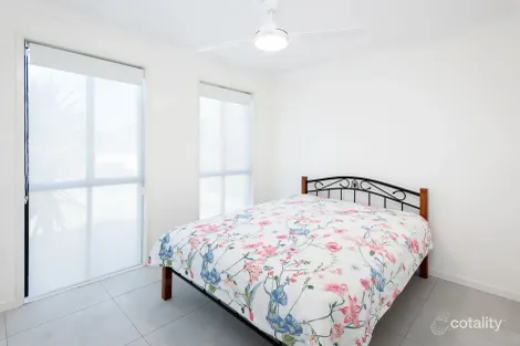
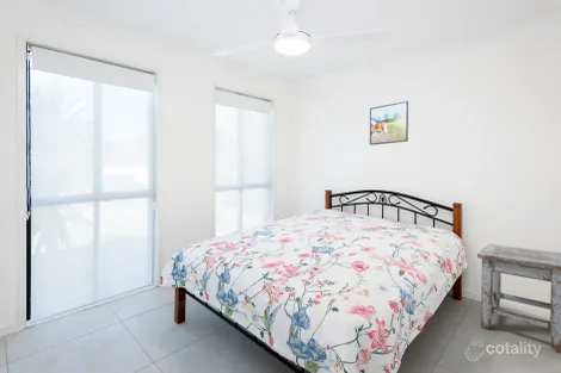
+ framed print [369,100,409,147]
+ stool [476,243,561,352]
